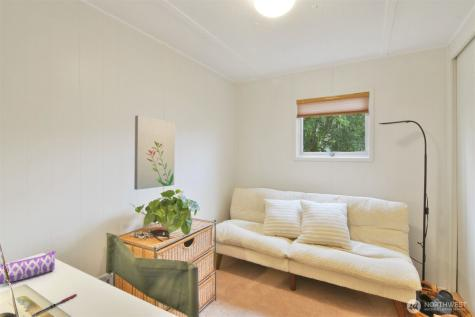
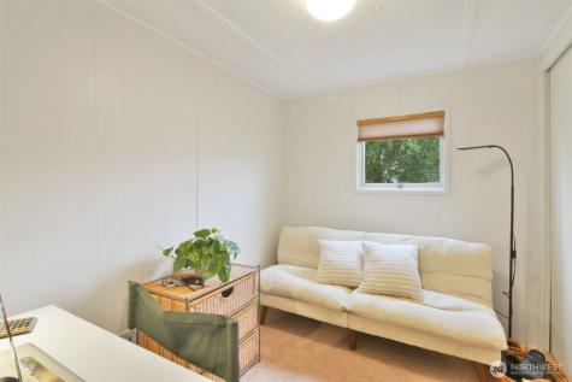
- pen [30,293,78,317]
- pencil case [0,249,58,285]
- wall art [133,115,176,191]
